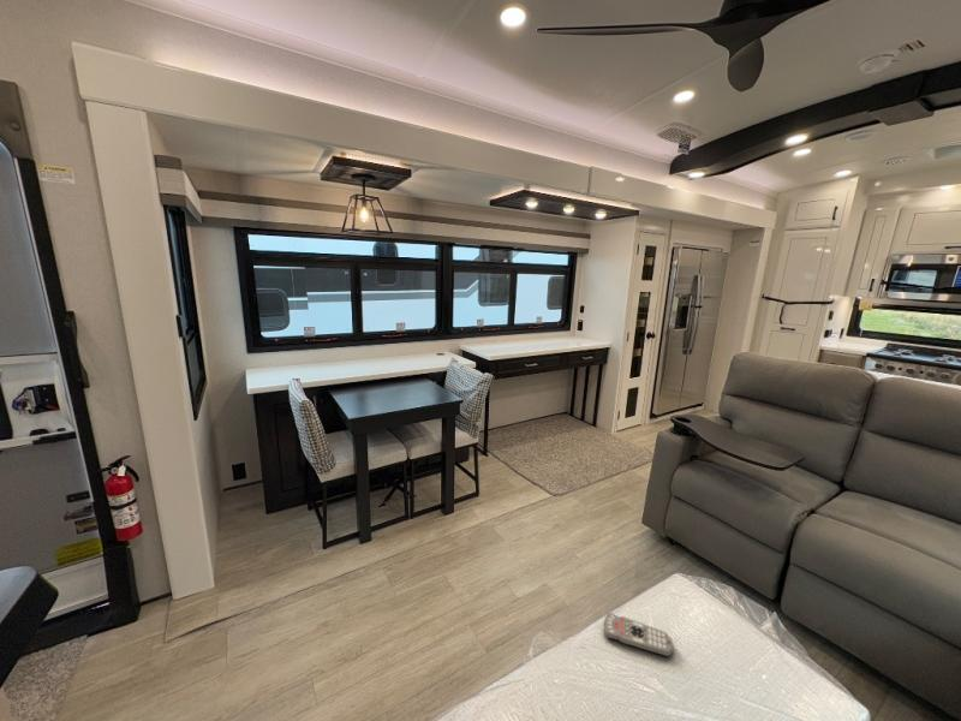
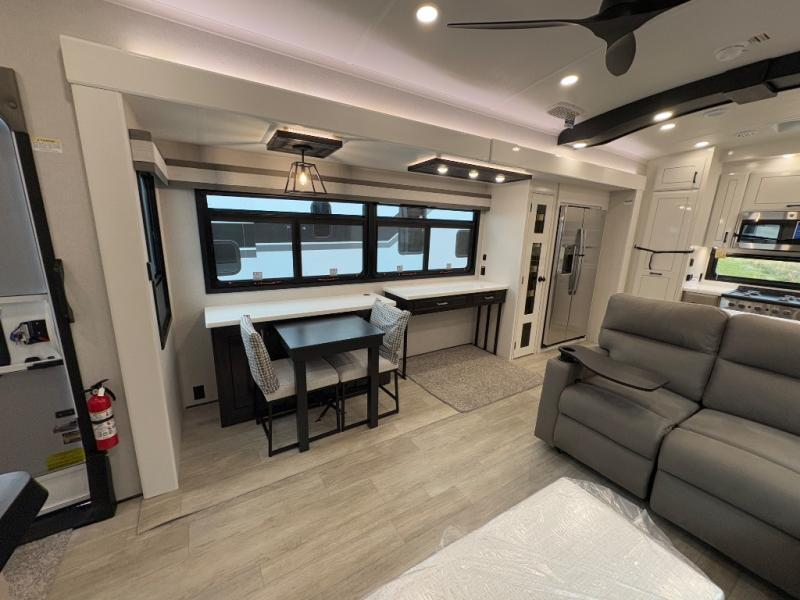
- remote control [603,612,675,657]
